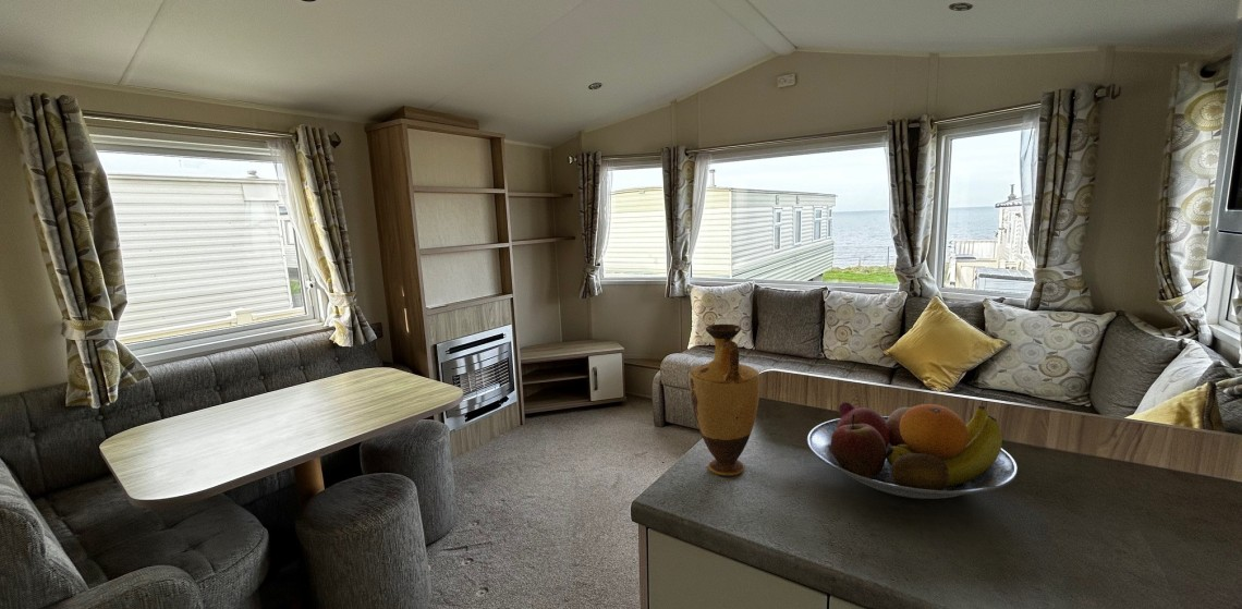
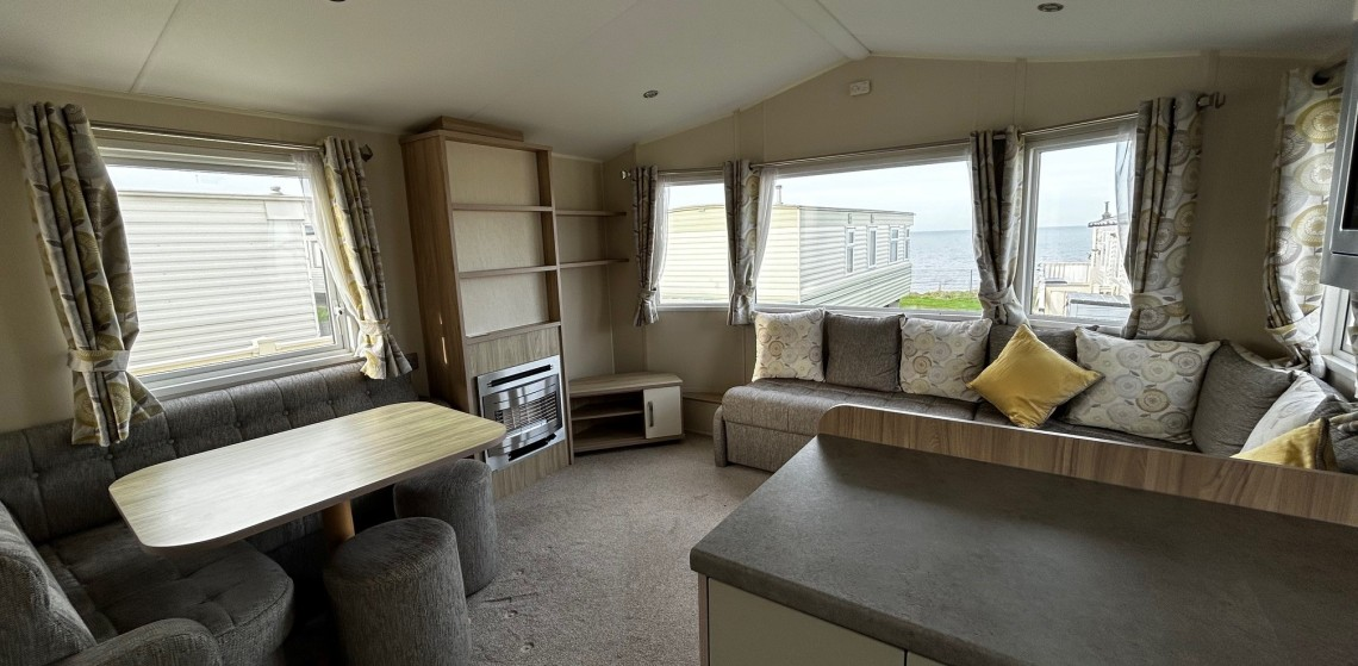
- vase [689,324,760,477]
- fruit bowl [806,401,1019,500]
